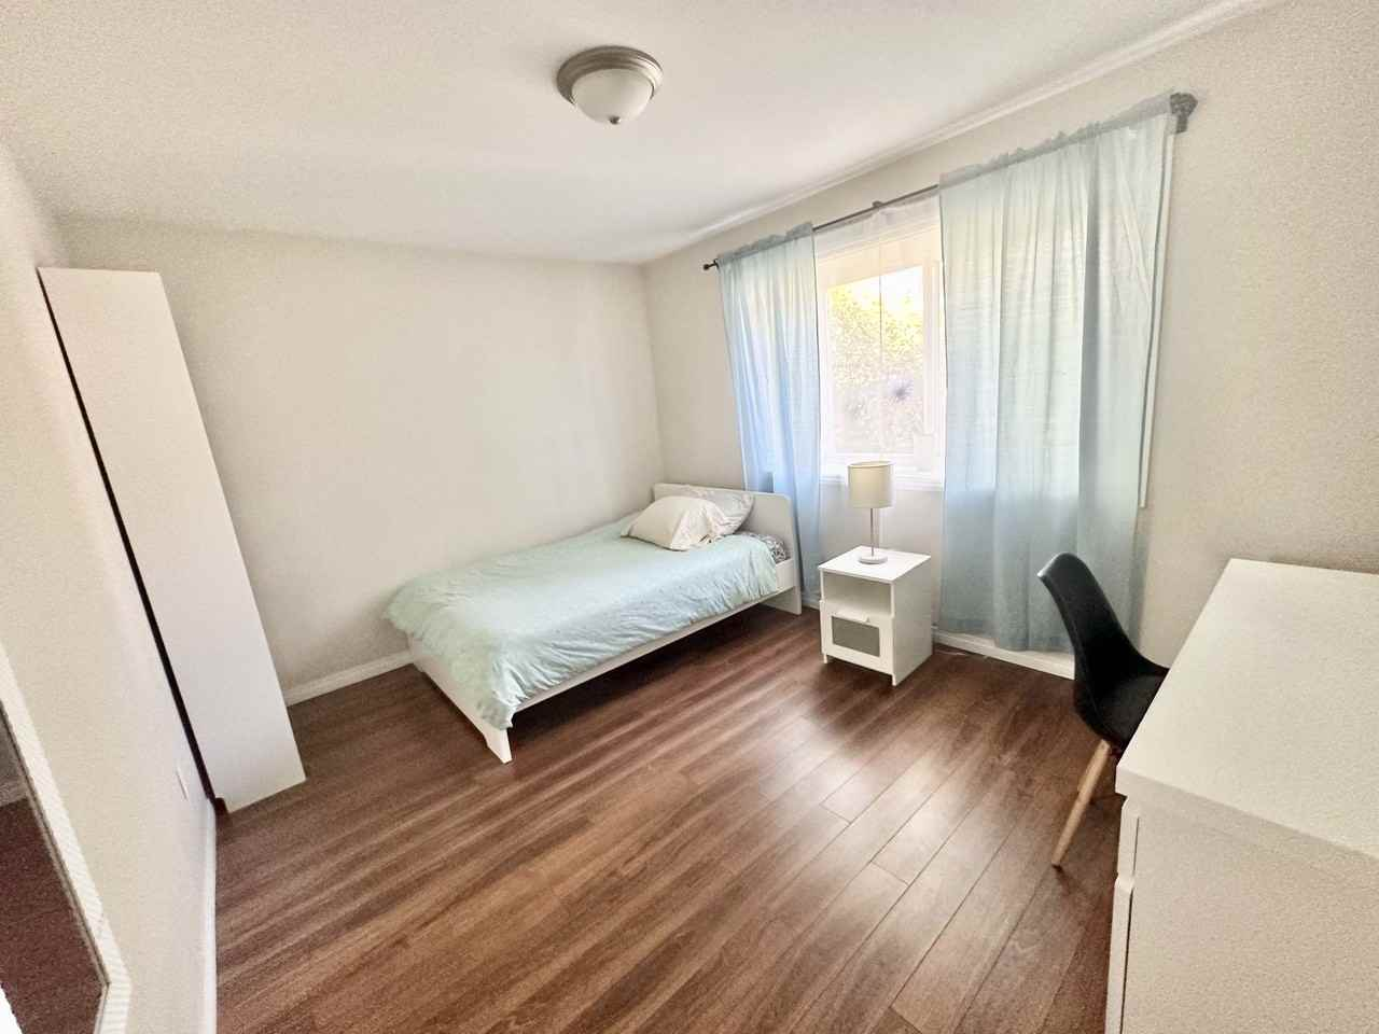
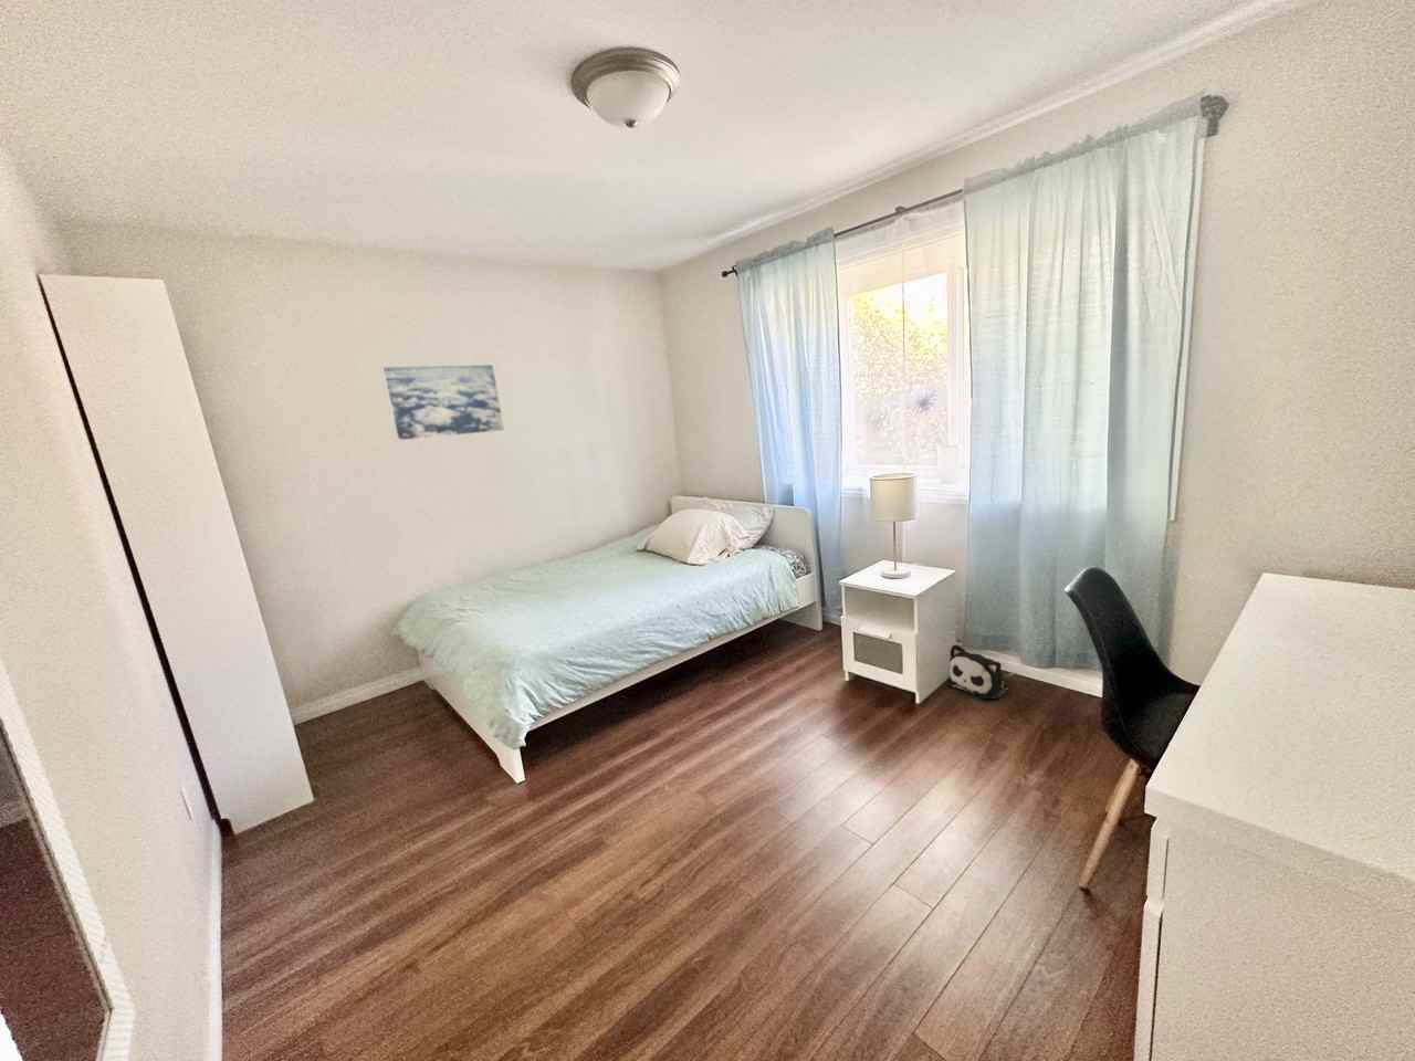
+ plush toy [945,643,1011,700]
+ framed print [380,363,506,442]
